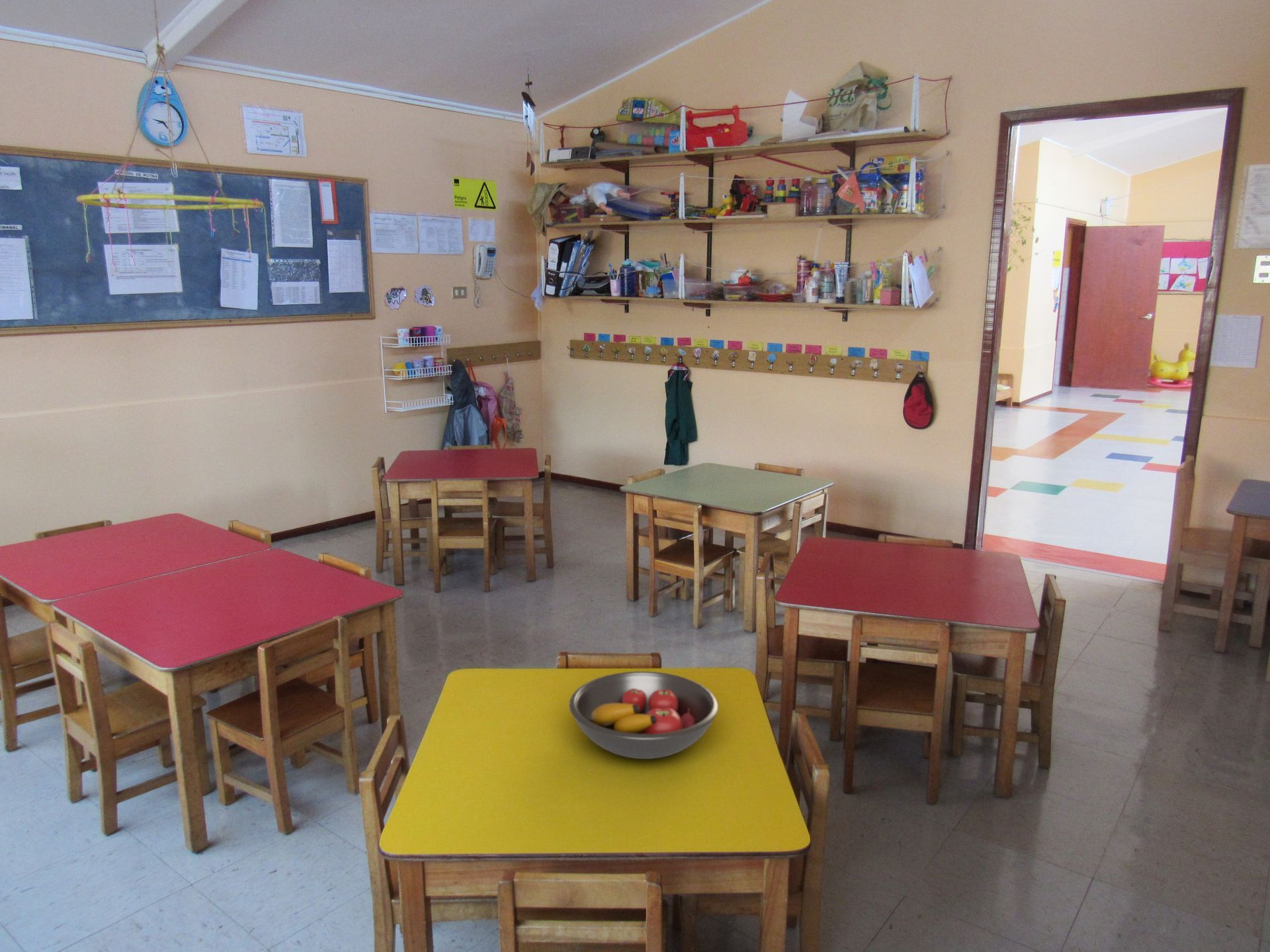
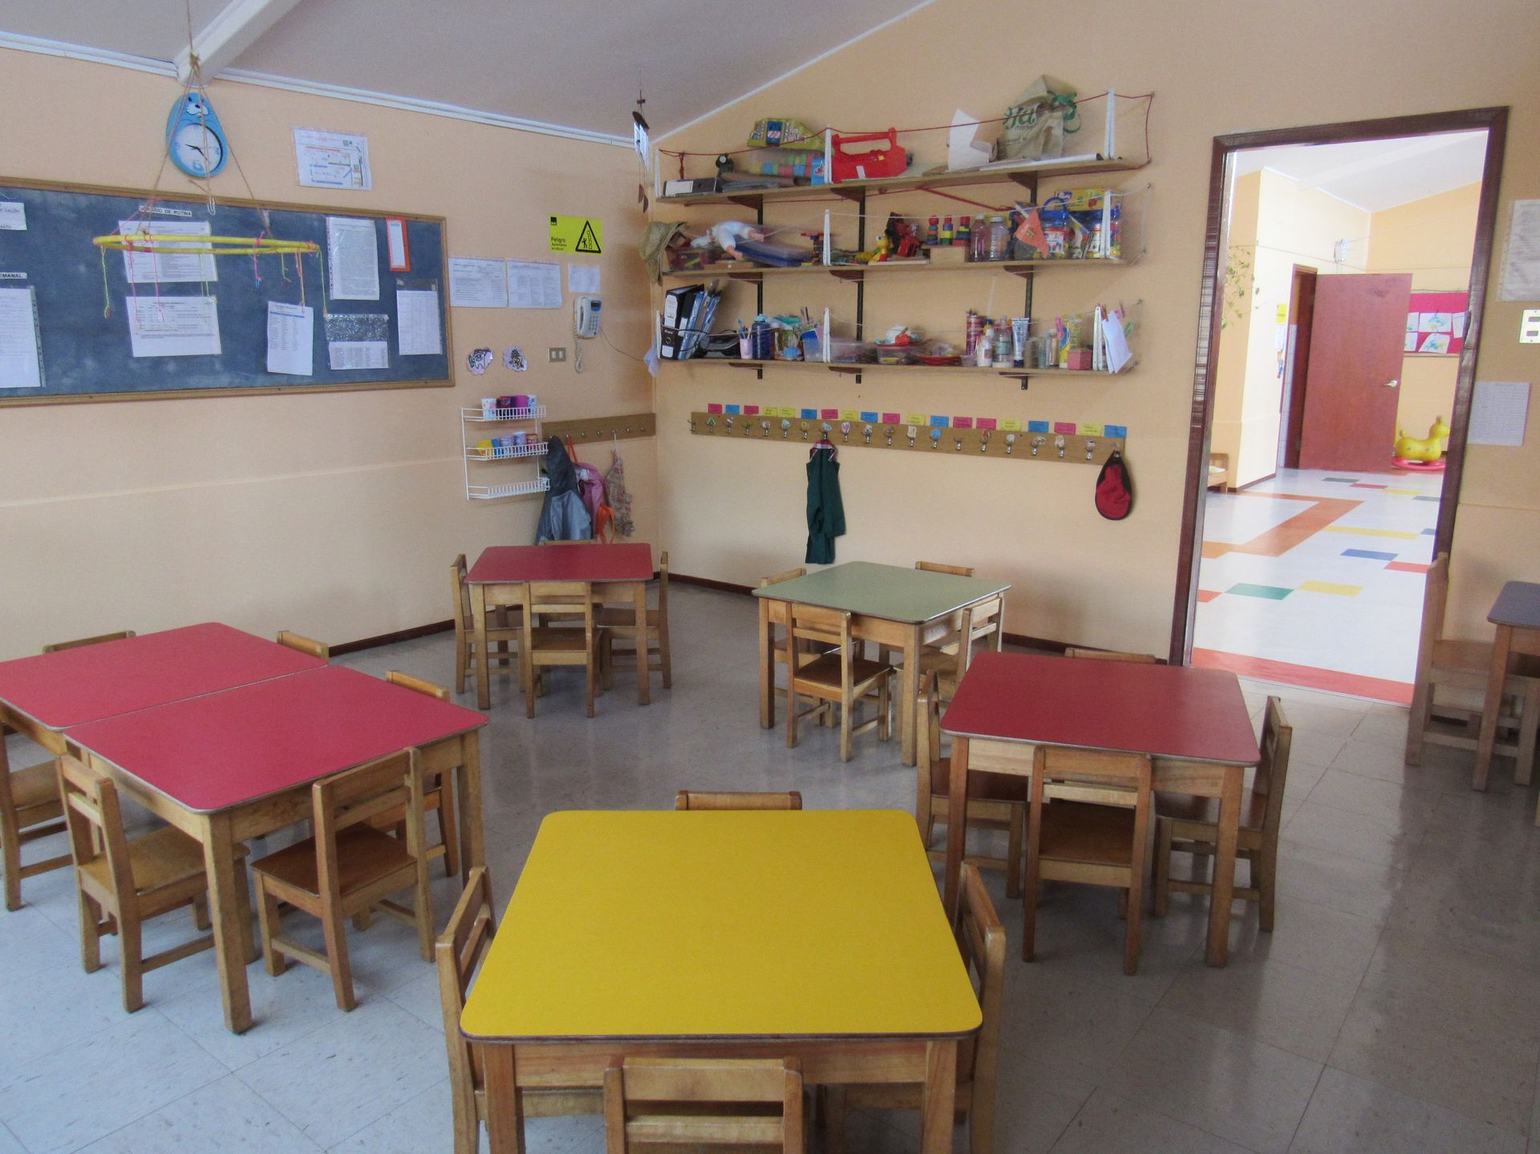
- fruit bowl [568,671,719,760]
